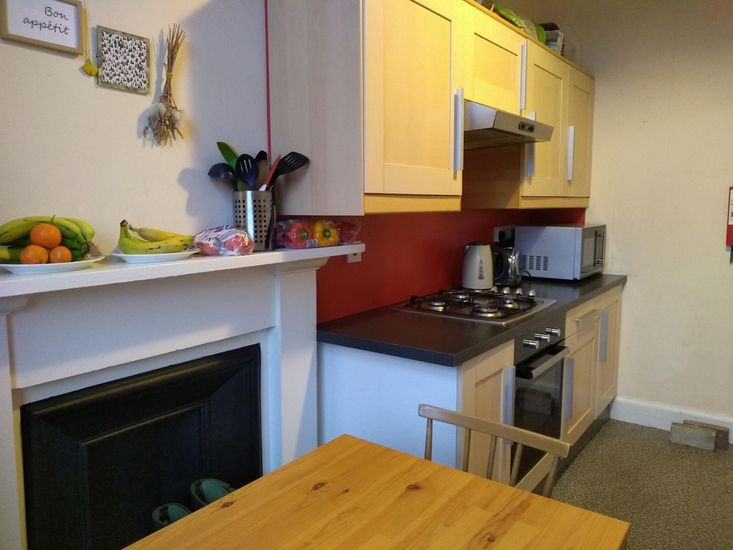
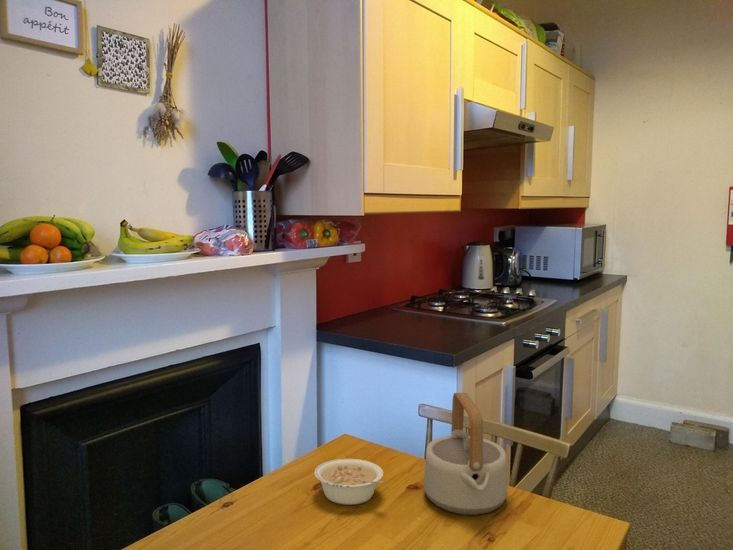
+ legume [313,458,387,506]
+ teapot [423,392,508,516]
